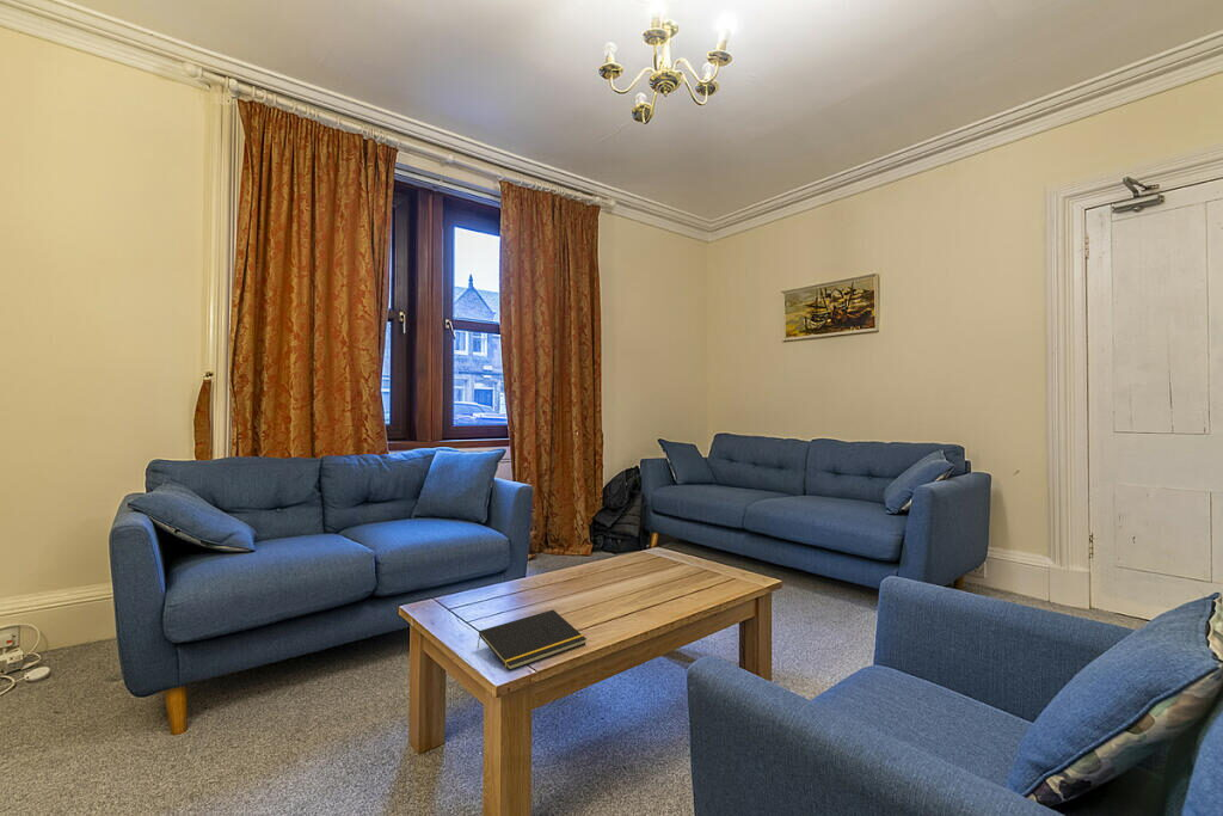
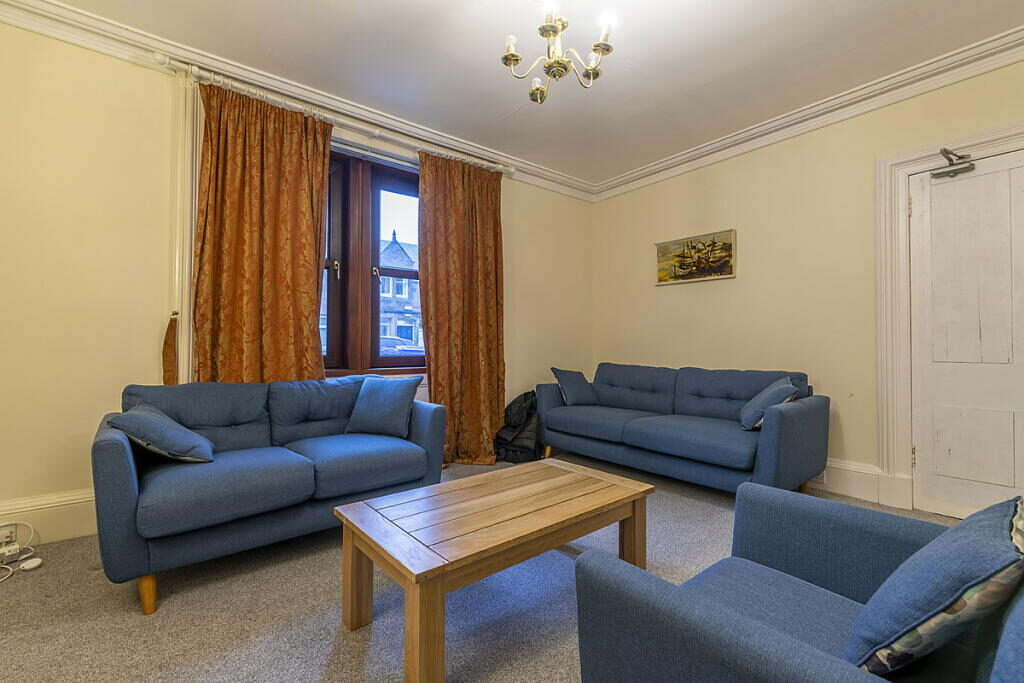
- notepad [477,608,588,671]
